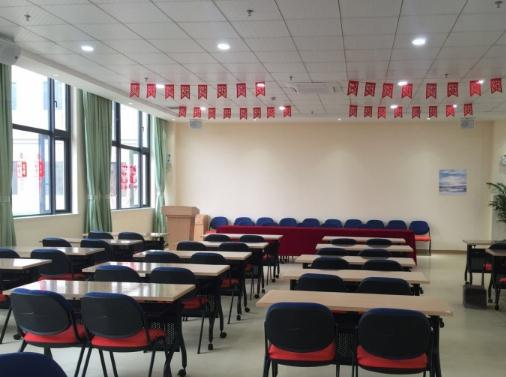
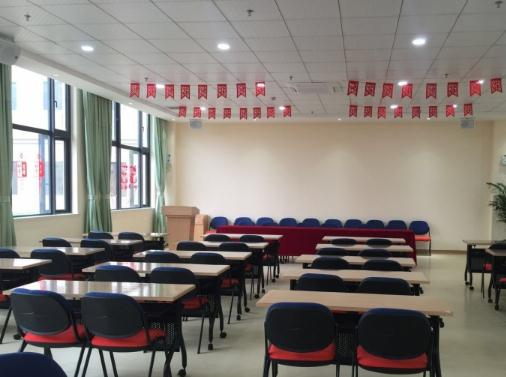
- wall art [438,168,468,196]
- speaker [462,283,488,310]
